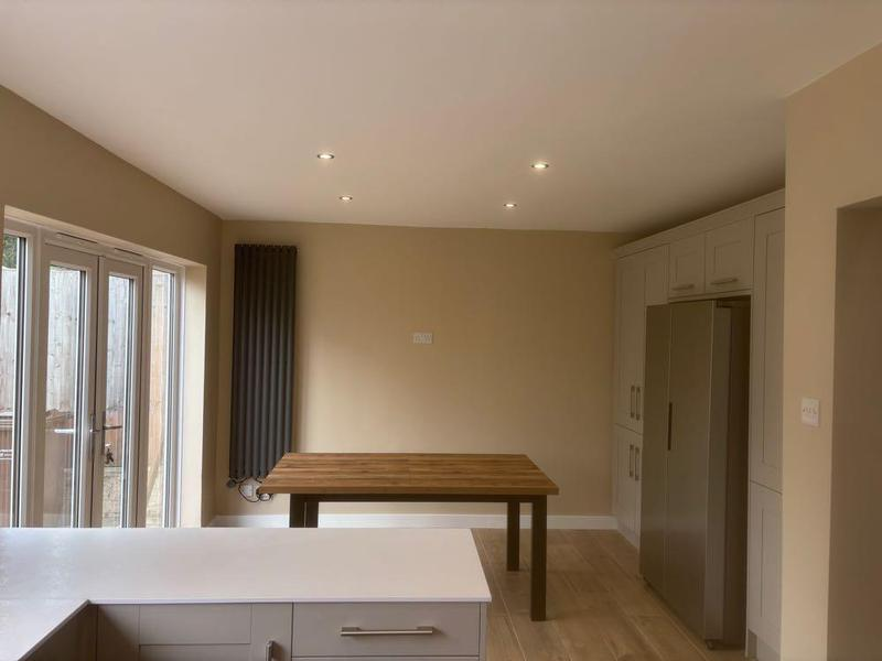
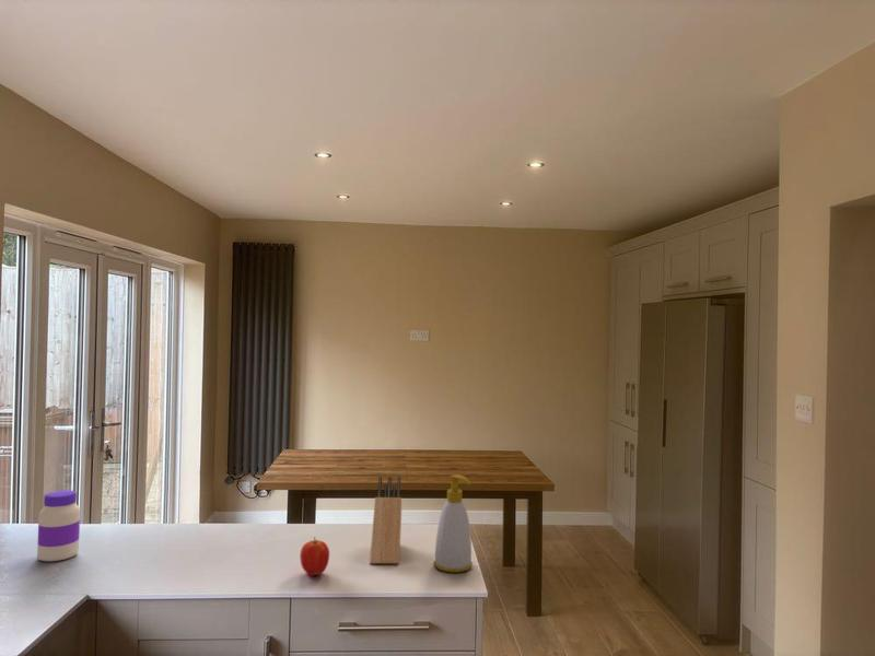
+ soap bottle [433,473,474,574]
+ jar [36,489,81,562]
+ apple [299,536,330,577]
+ knife block [369,475,402,565]
